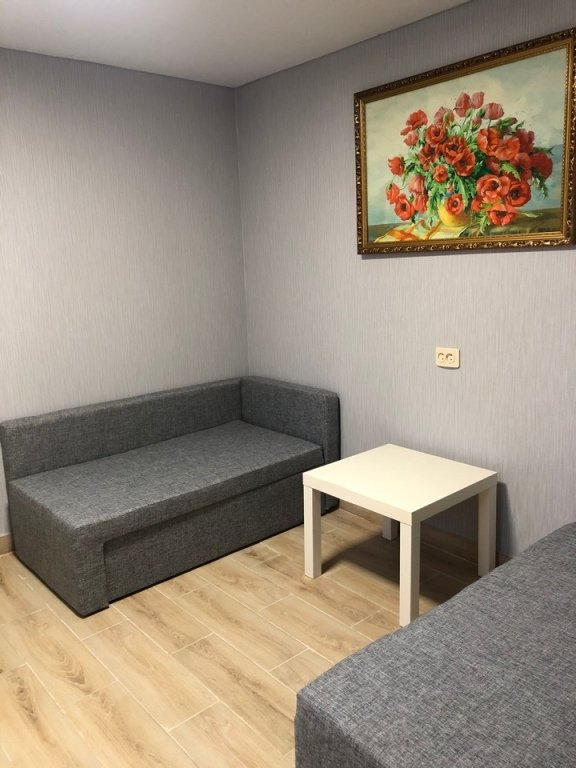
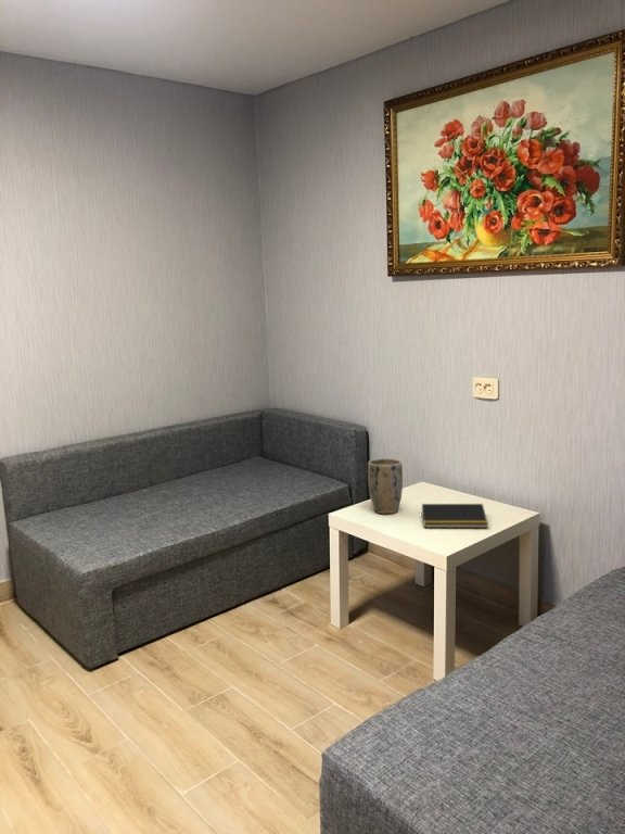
+ notepad [420,503,489,529]
+ plant pot [367,457,404,515]
